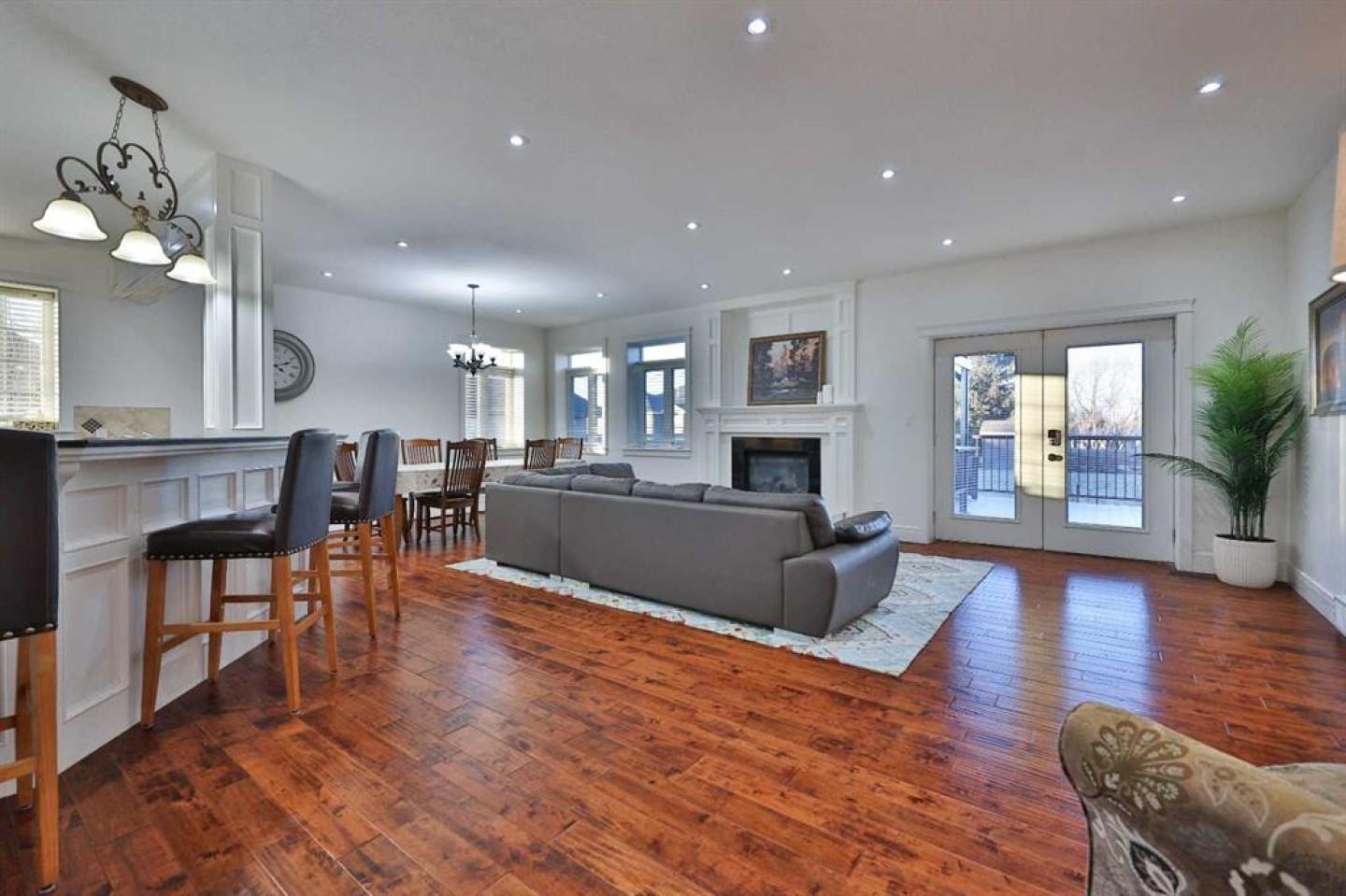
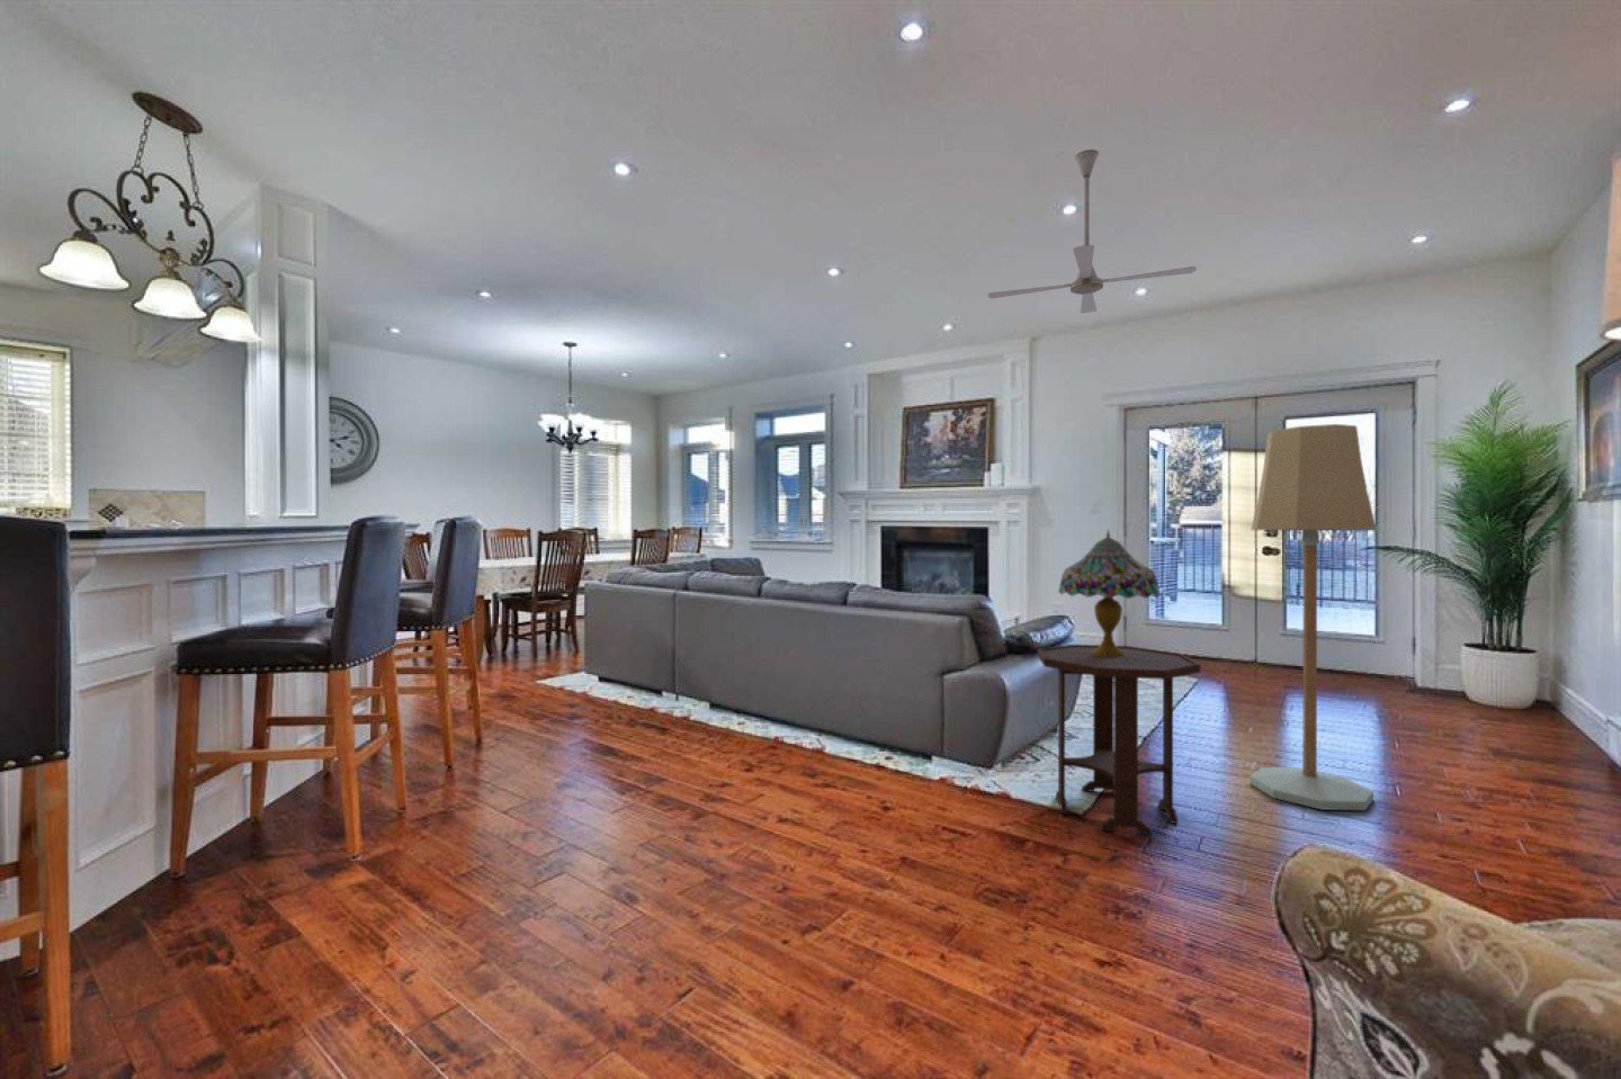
+ ceiling fan [988,148,1198,314]
+ floor lamp [1249,423,1378,812]
+ table lamp [1057,529,1162,658]
+ side table [1037,643,1201,835]
